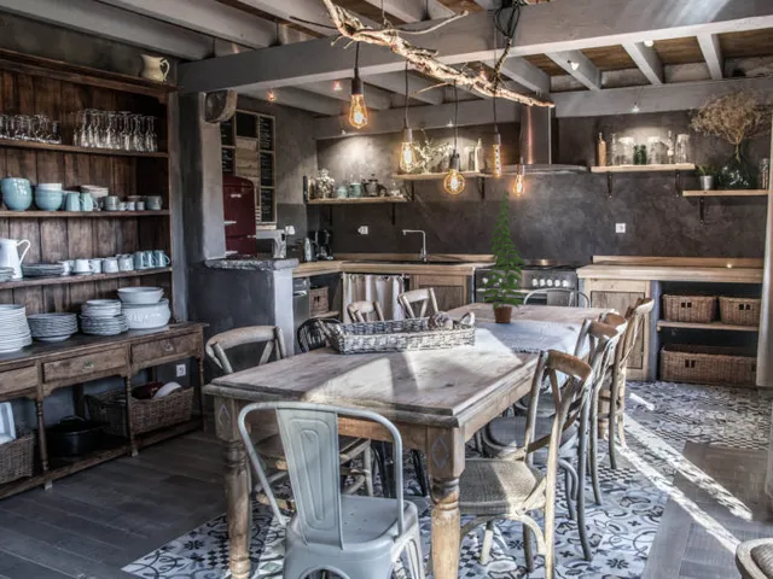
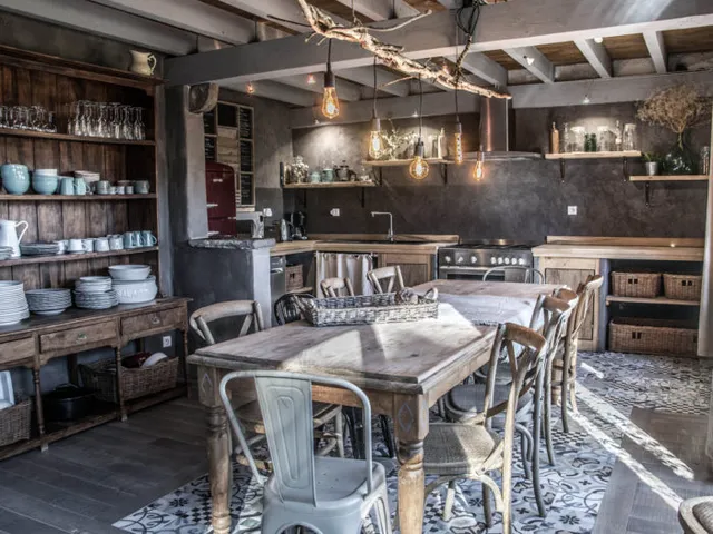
- plant [480,188,527,324]
